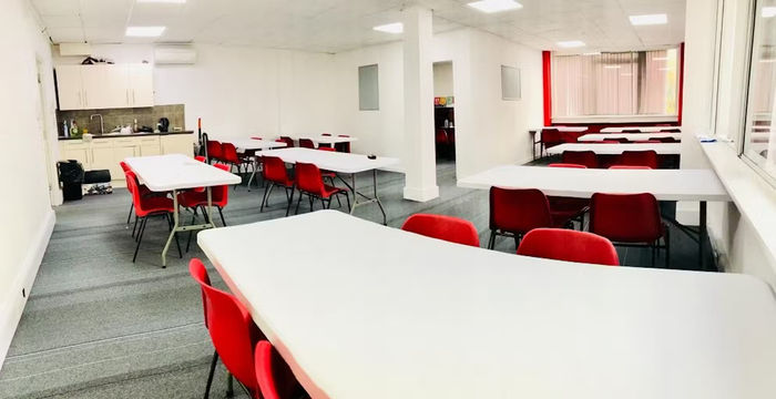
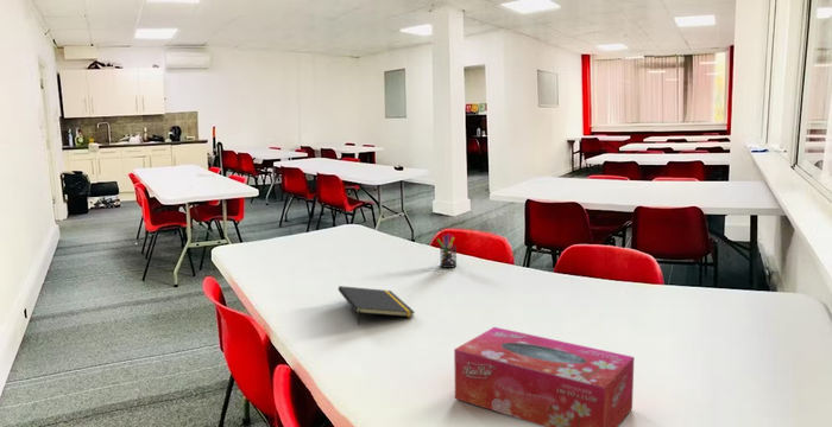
+ notepad [338,285,416,326]
+ pen holder [436,230,458,269]
+ tissue box [453,326,635,427]
